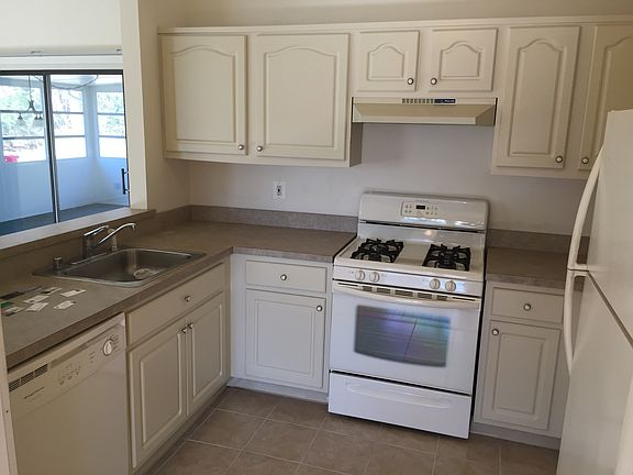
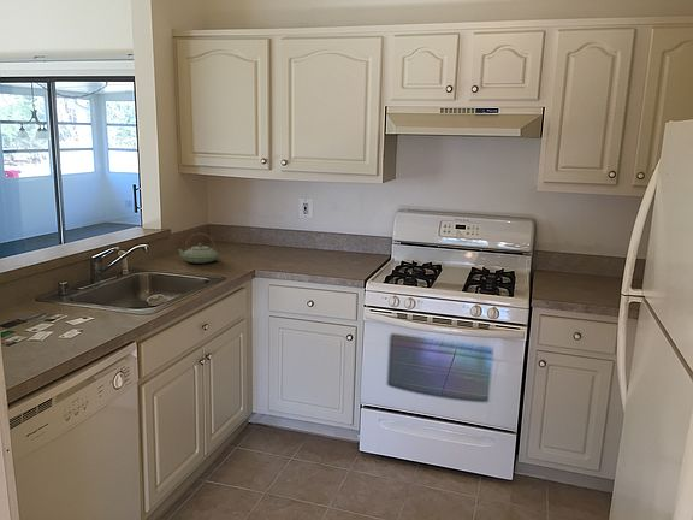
+ teapot [176,232,220,265]
